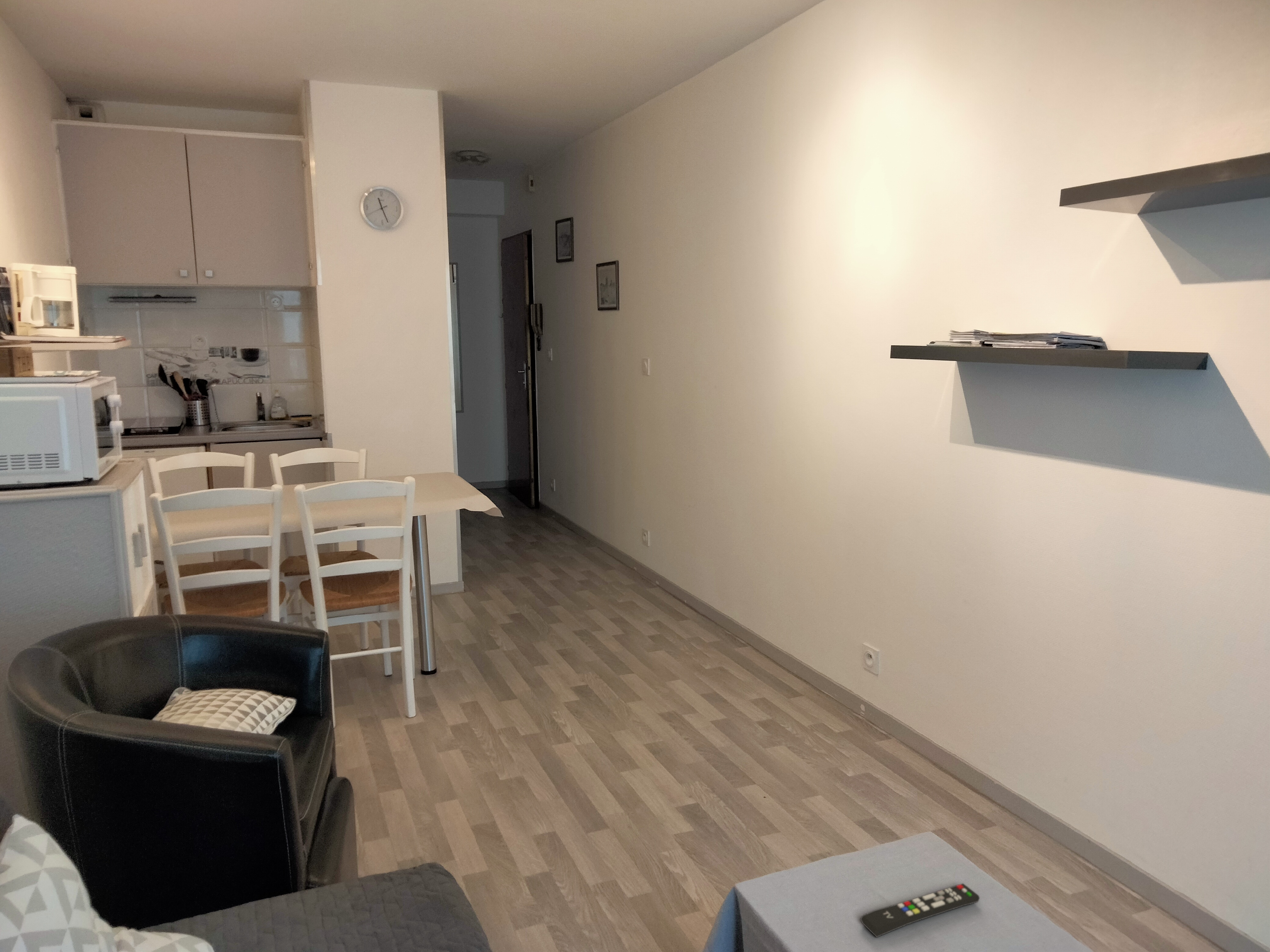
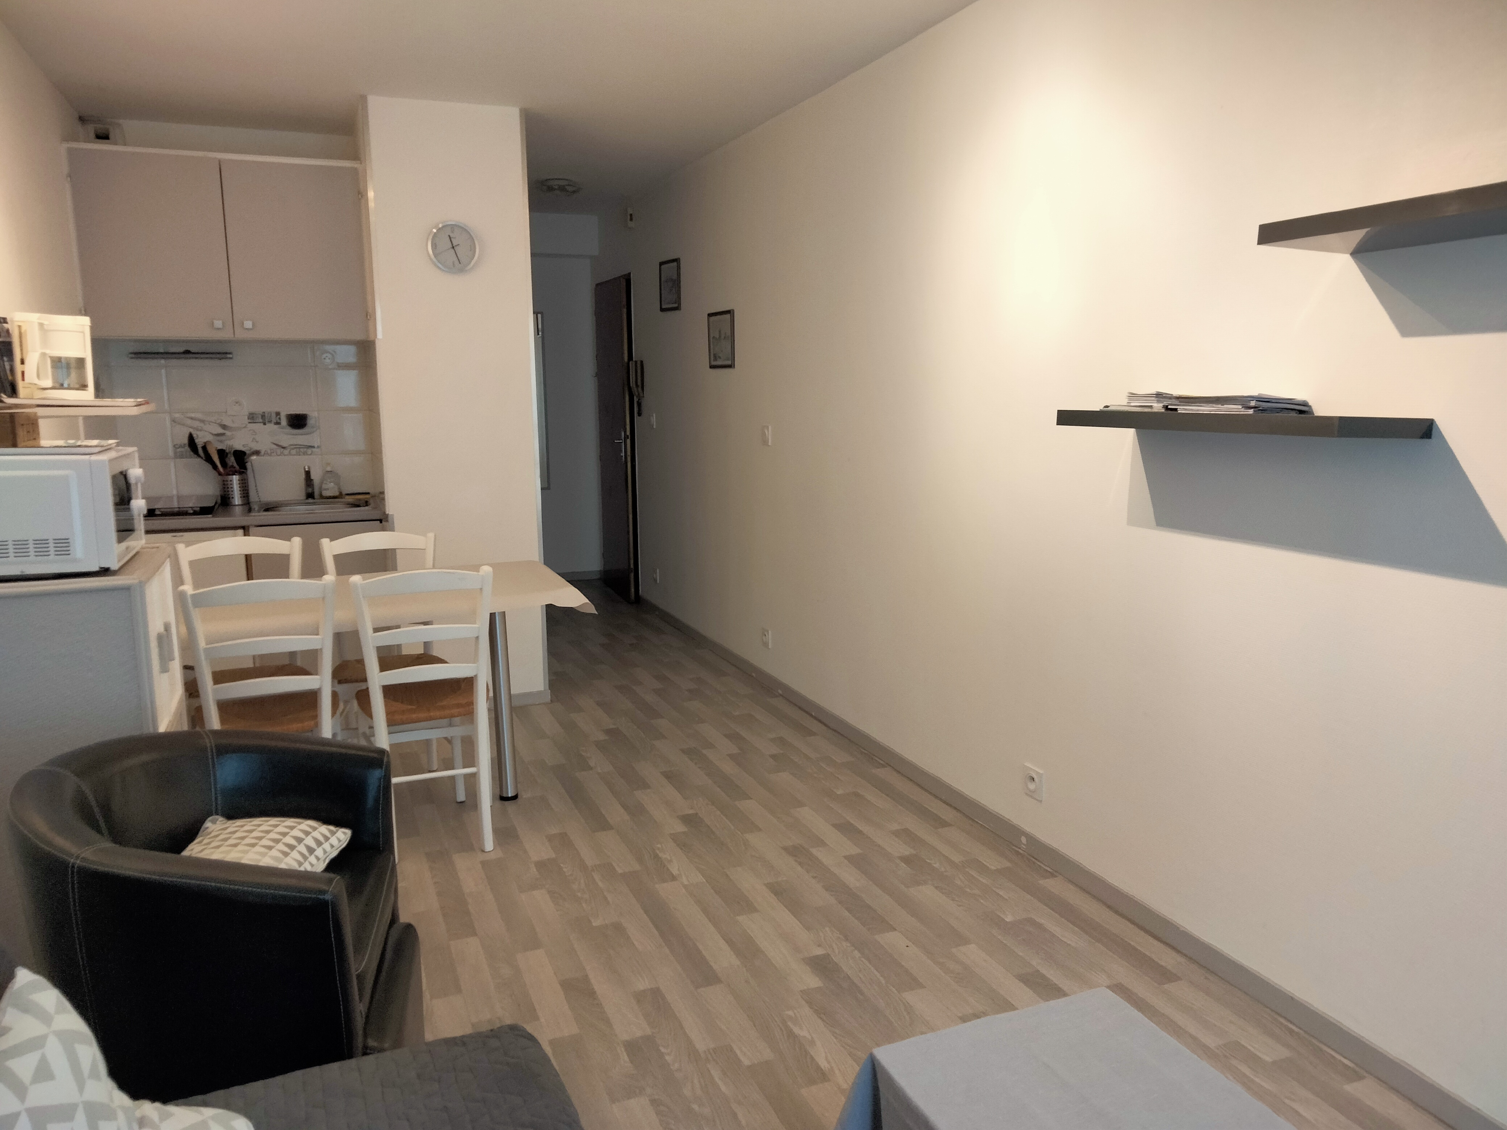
- remote control [860,883,980,938]
